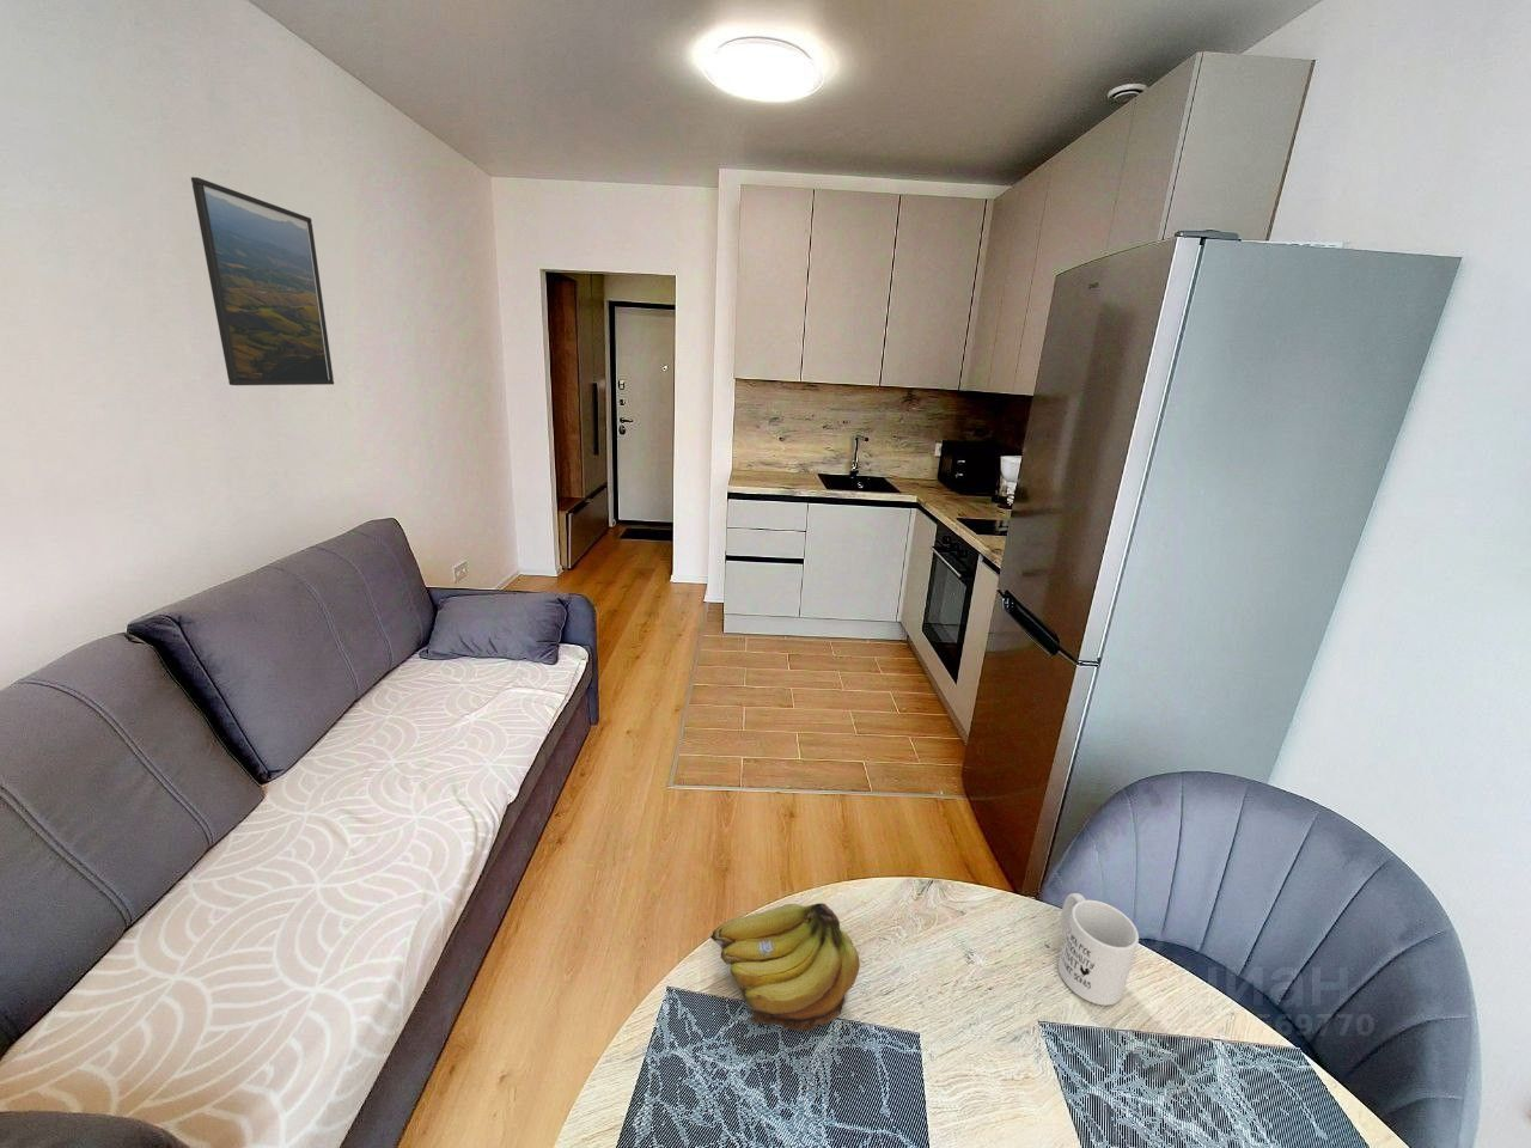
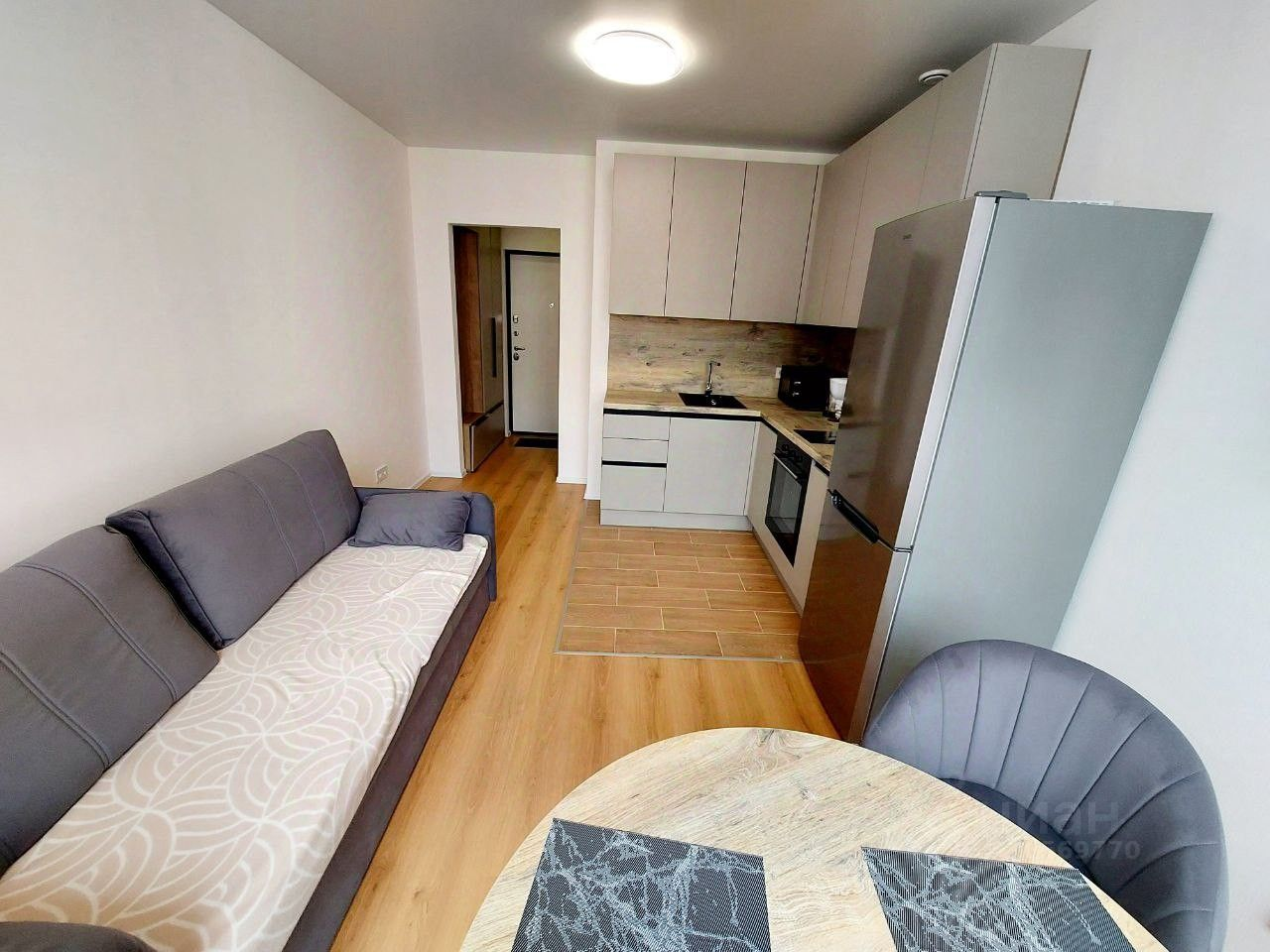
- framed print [190,176,335,386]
- mug [1057,892,1140,1007]
- fruit [709,902,861,1033]
